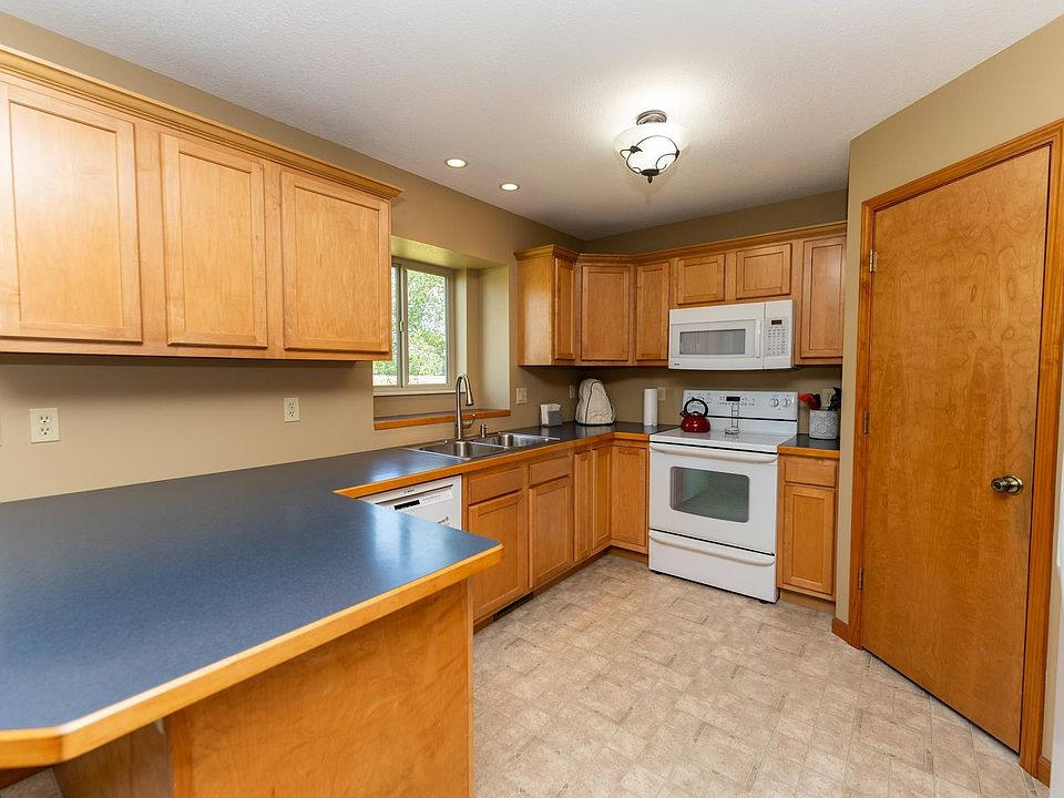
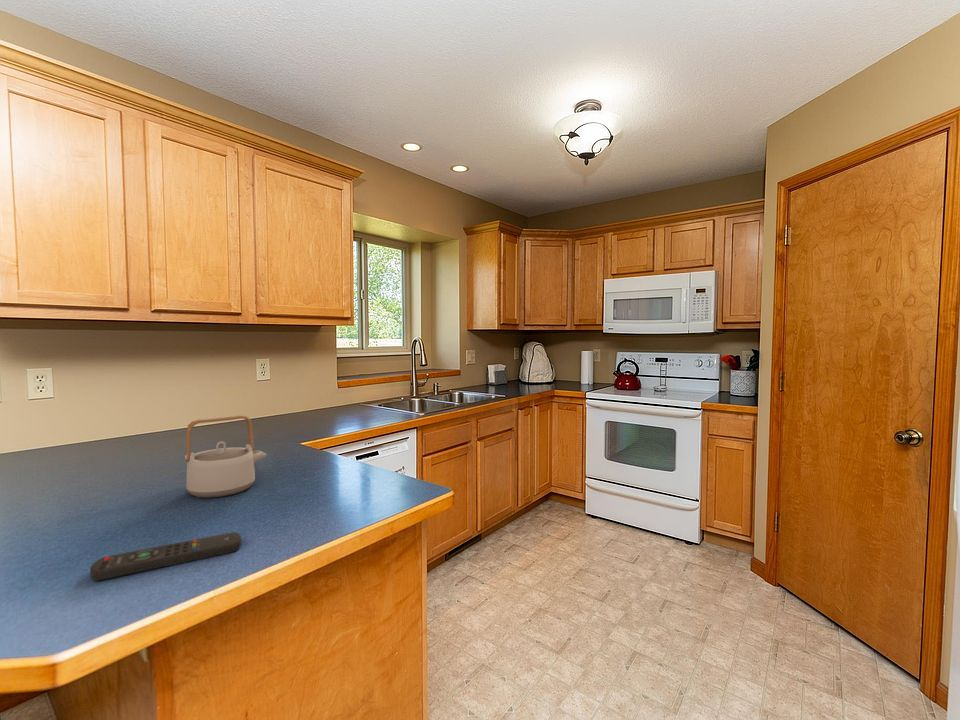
+ remote control [89,531,242,582]
+ teapot [184,415,267,499]
